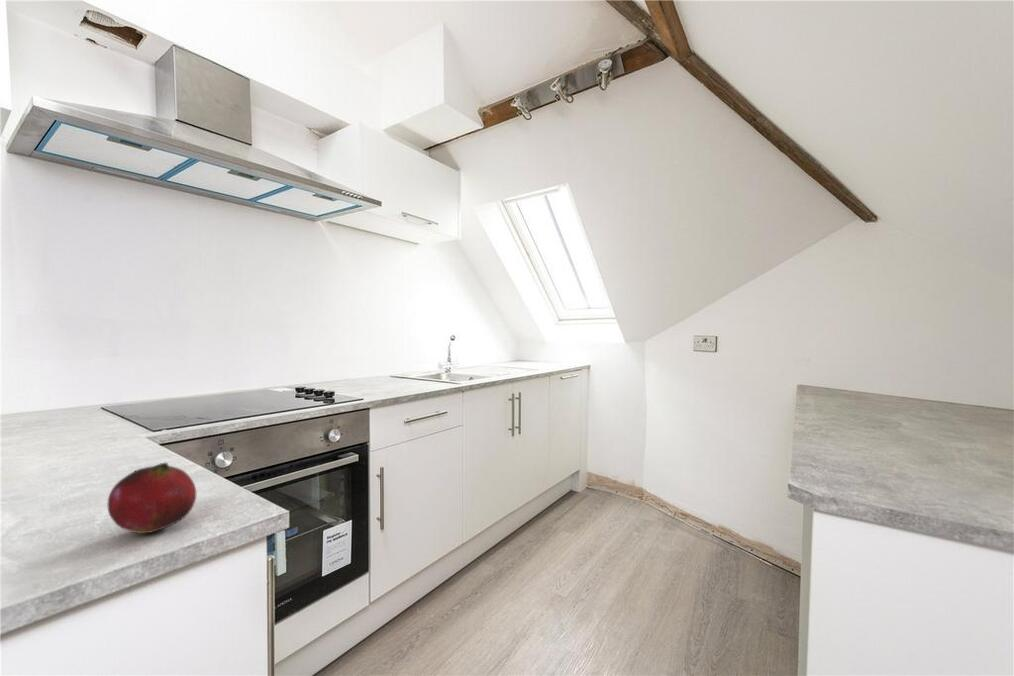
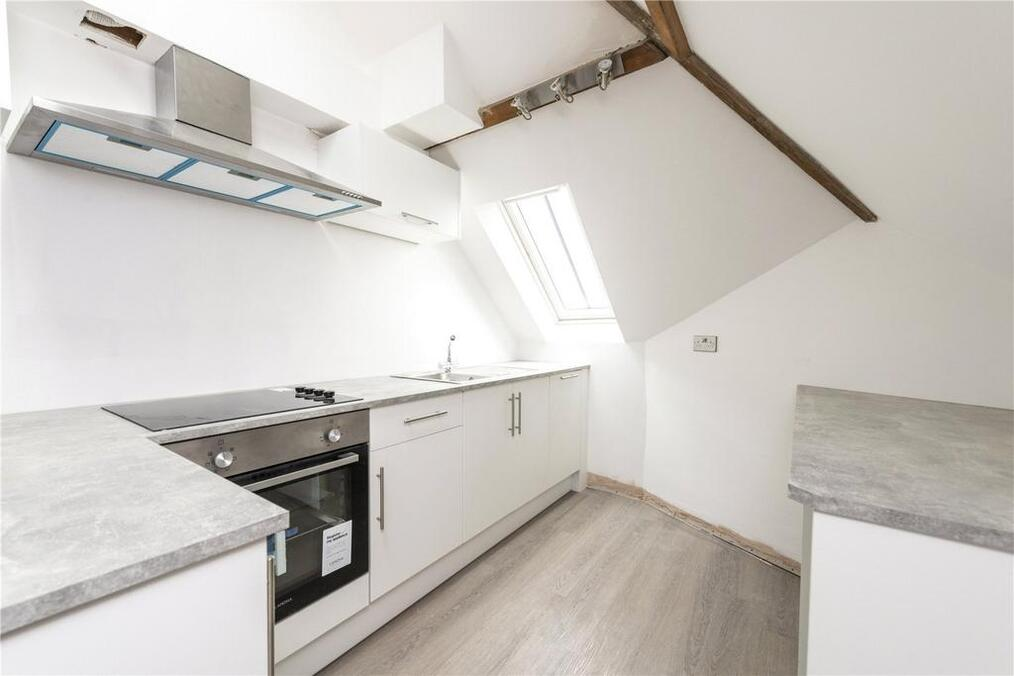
- fruit [106,462,197,534]
